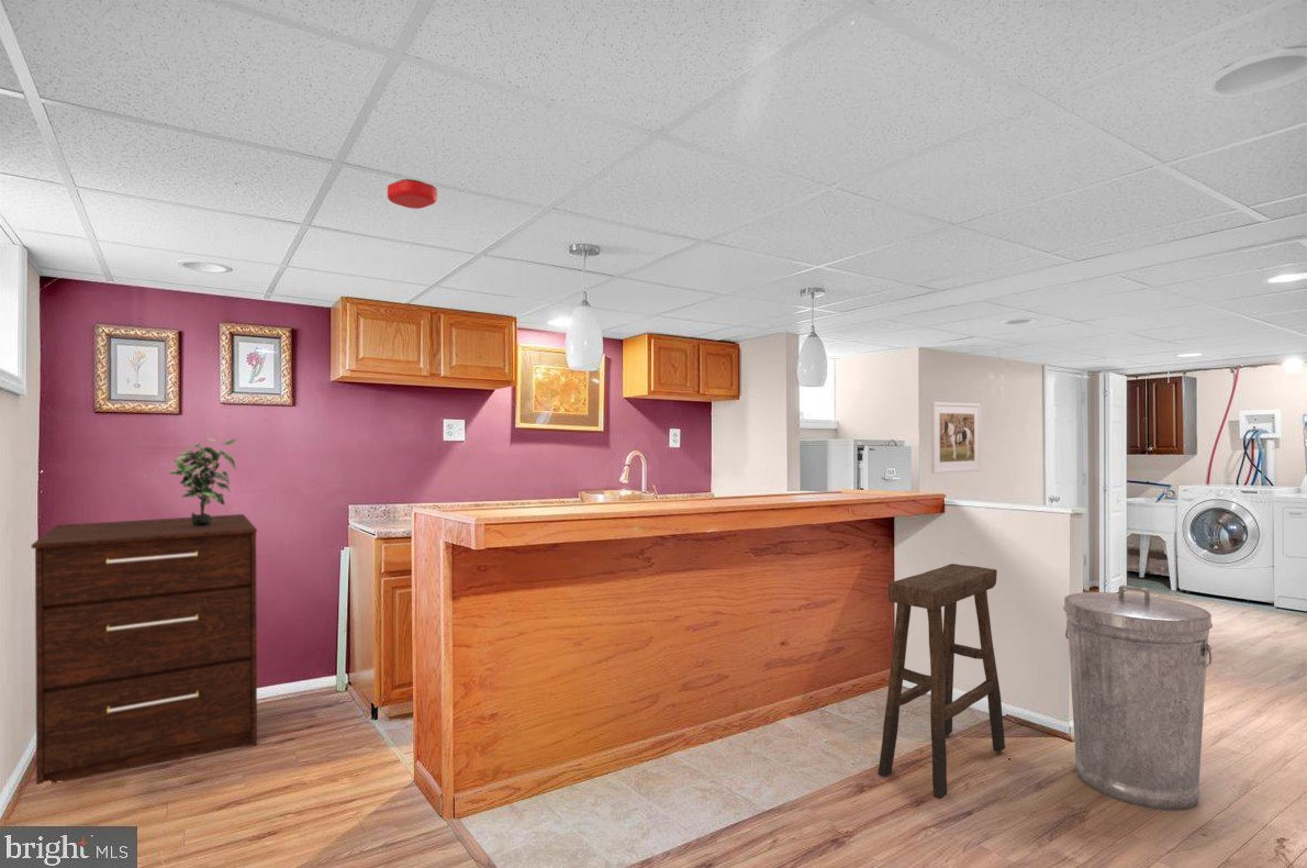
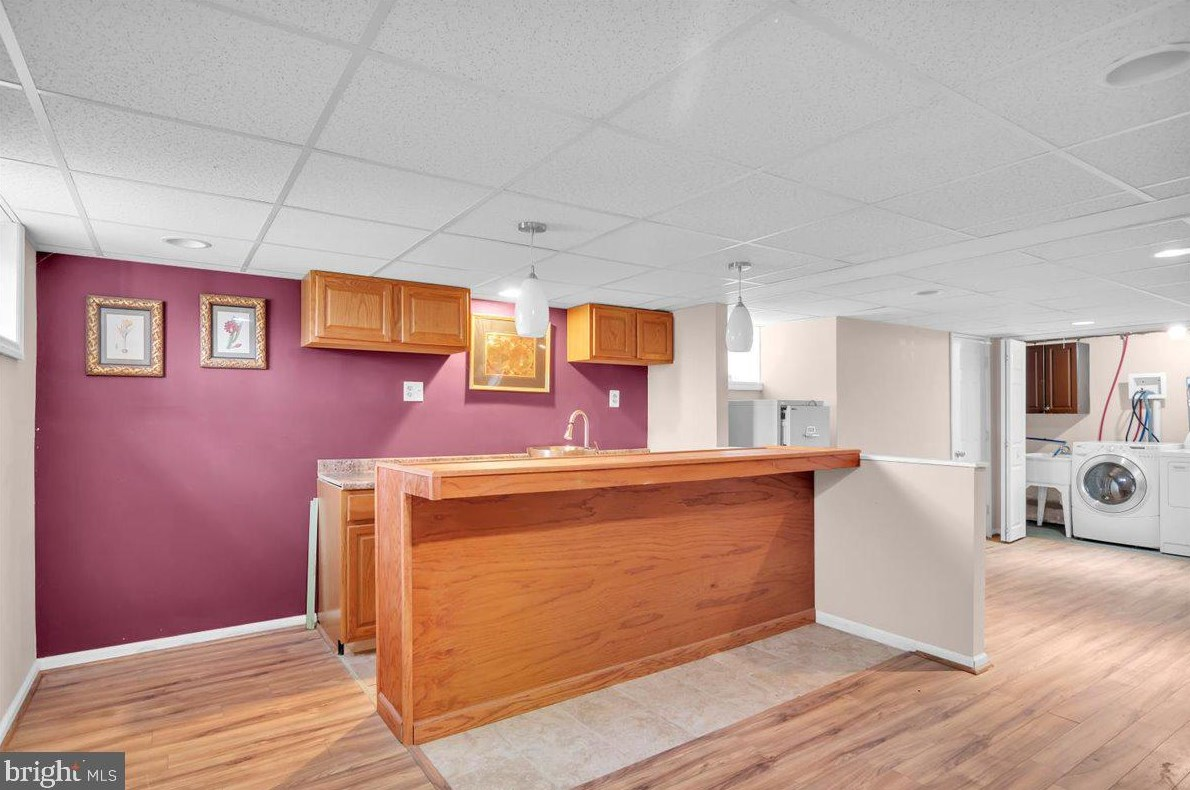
- stool [876,563,1006,800]
- smoke detector [387,178,438,210]
- dresser [31,513,258,786]
- potted plant [167,437,237,525]
- trash can [1062,585,1214,812]
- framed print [930,401,982,475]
